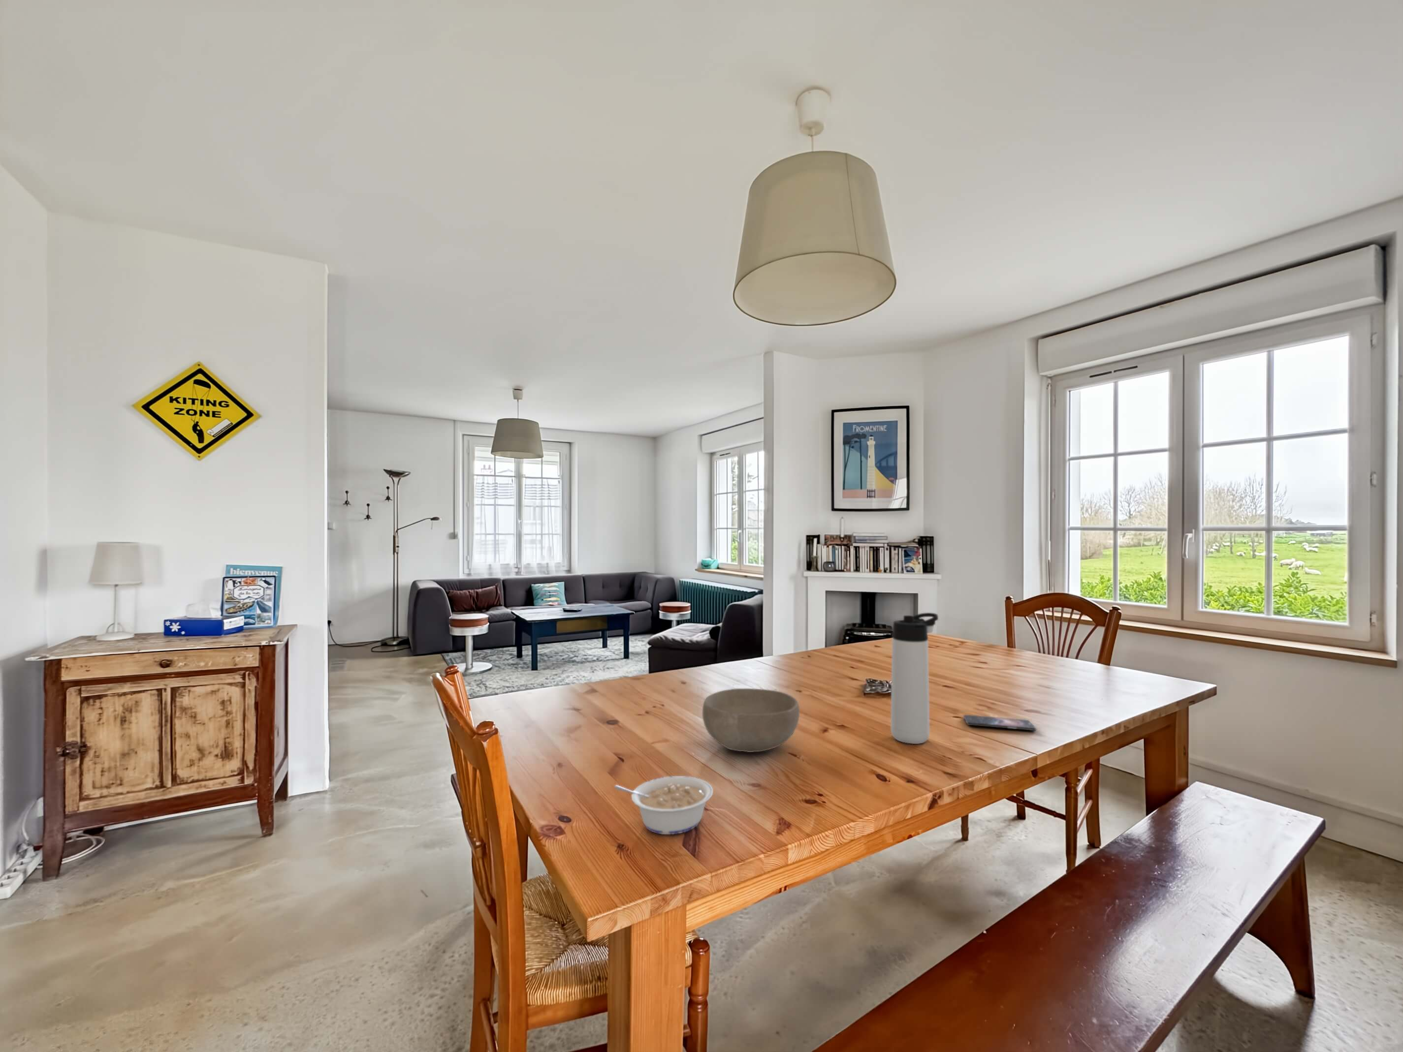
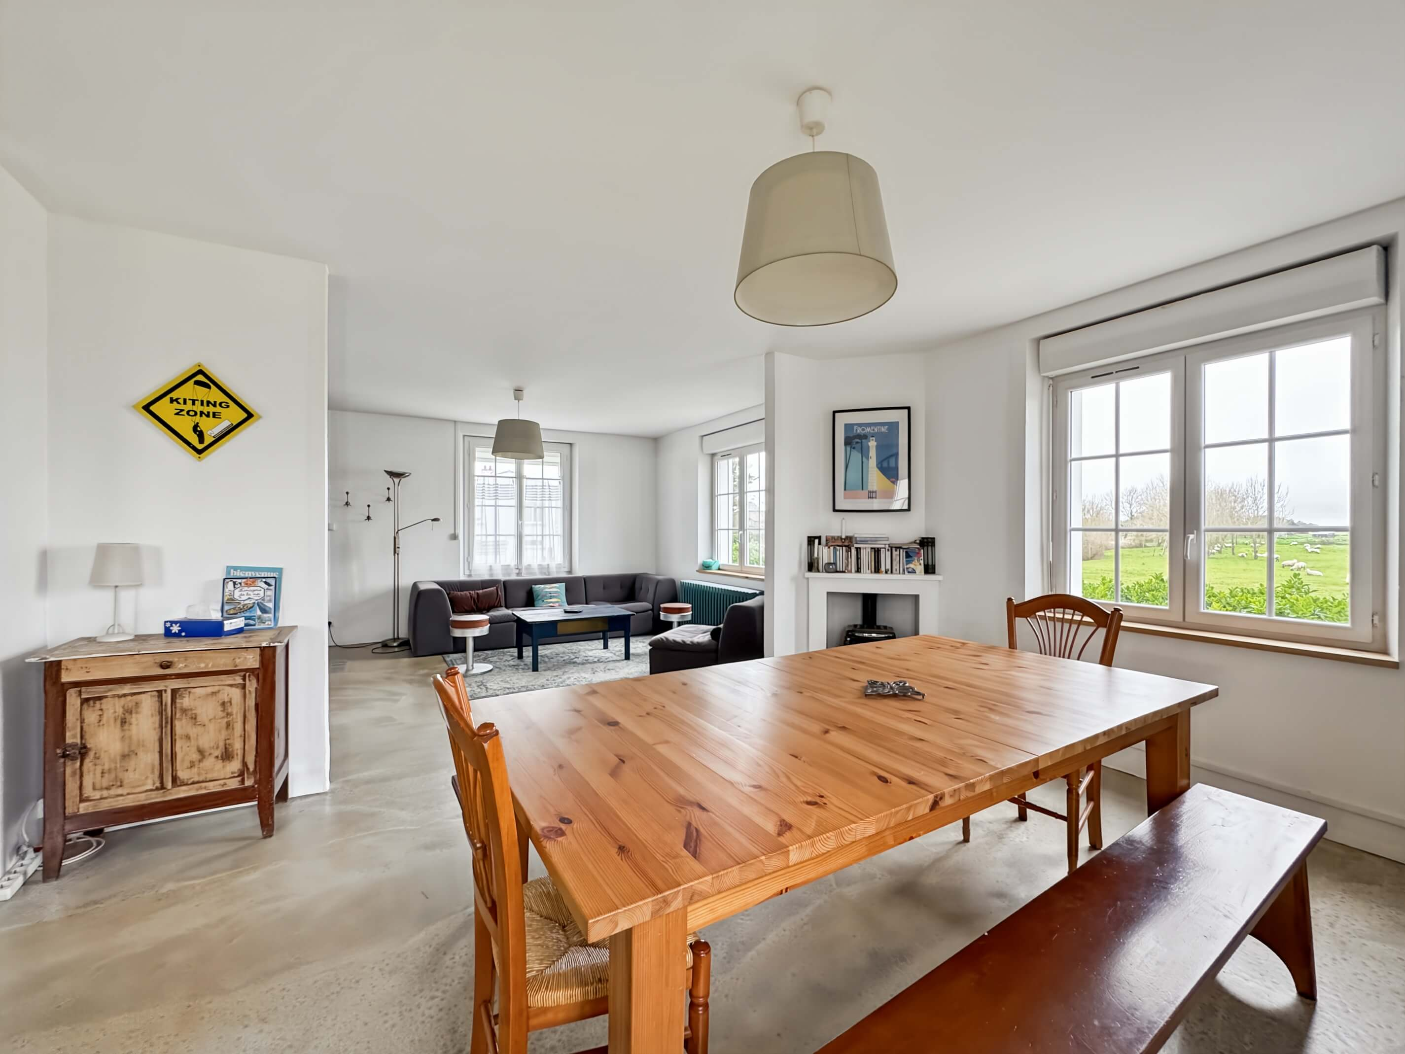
- smartphone [963,715,1037,732]
- bowl [702,687,800,753]
- legume [615,776,714,835]
- thermos bottle [890,612,939,745]
